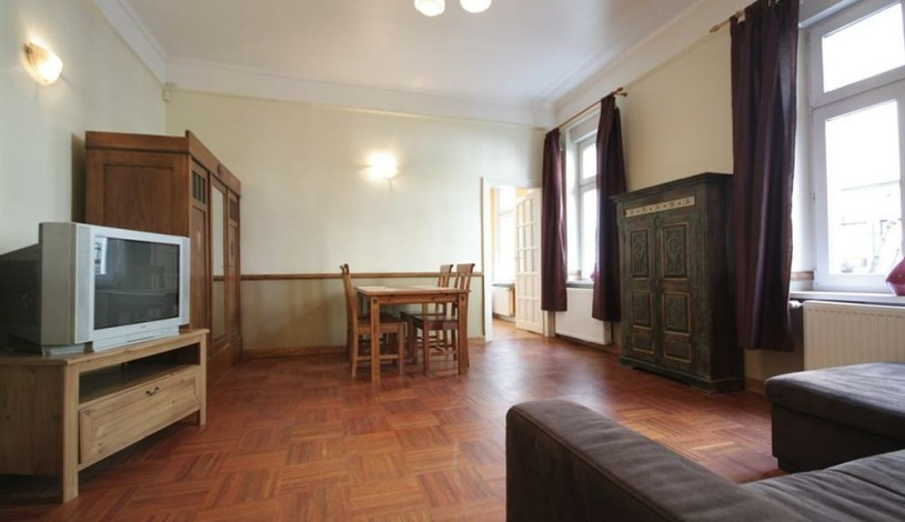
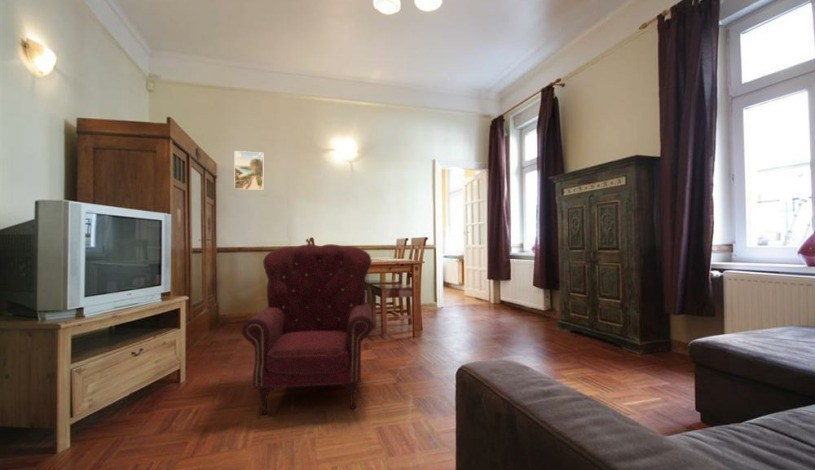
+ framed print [233,150,264,191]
+ armchair [241,243,374,416]
